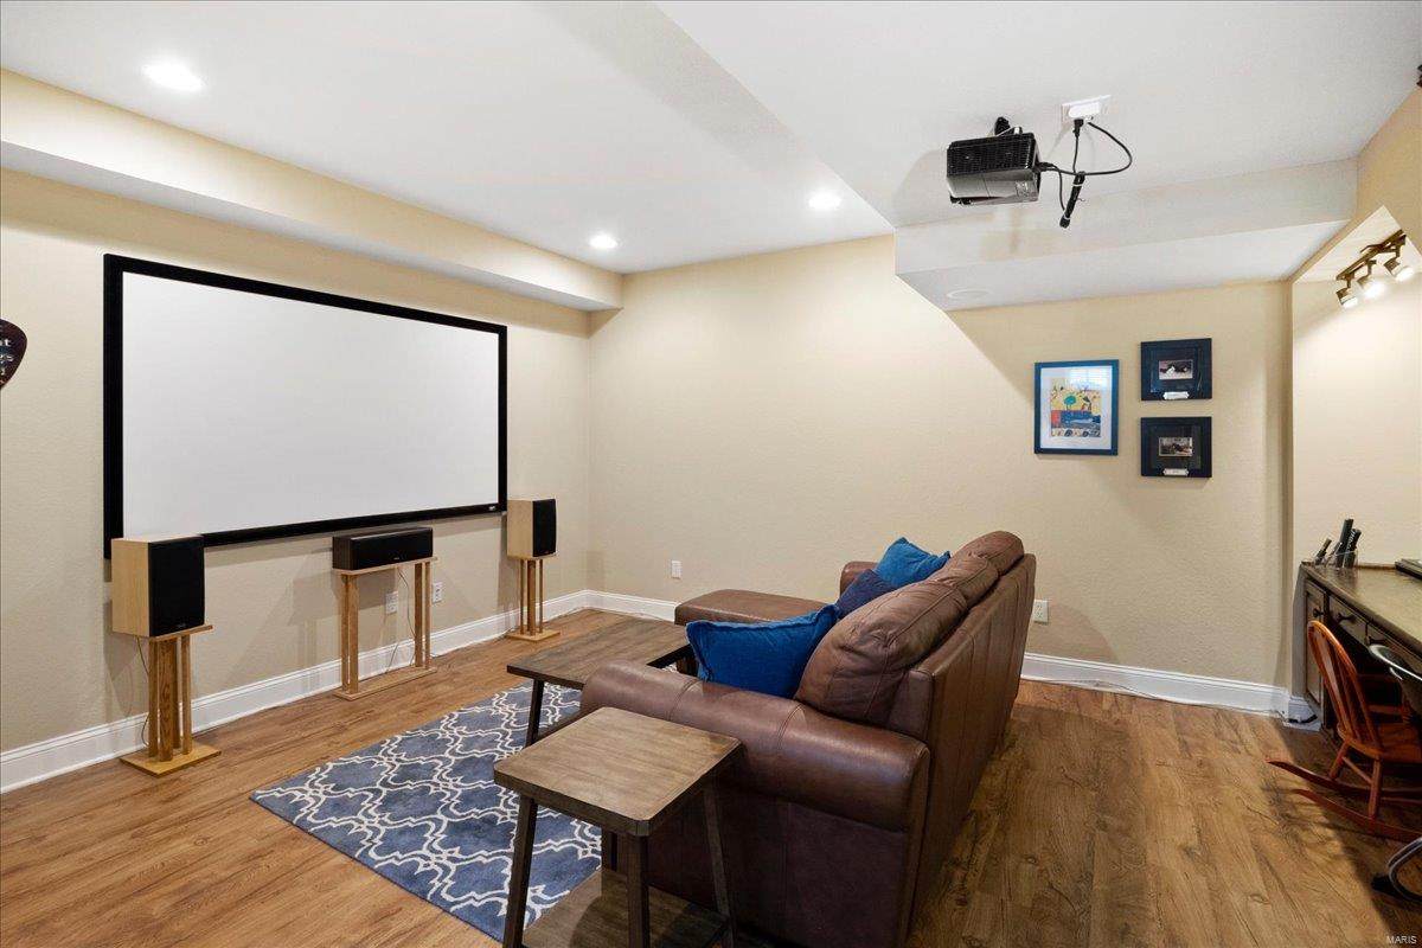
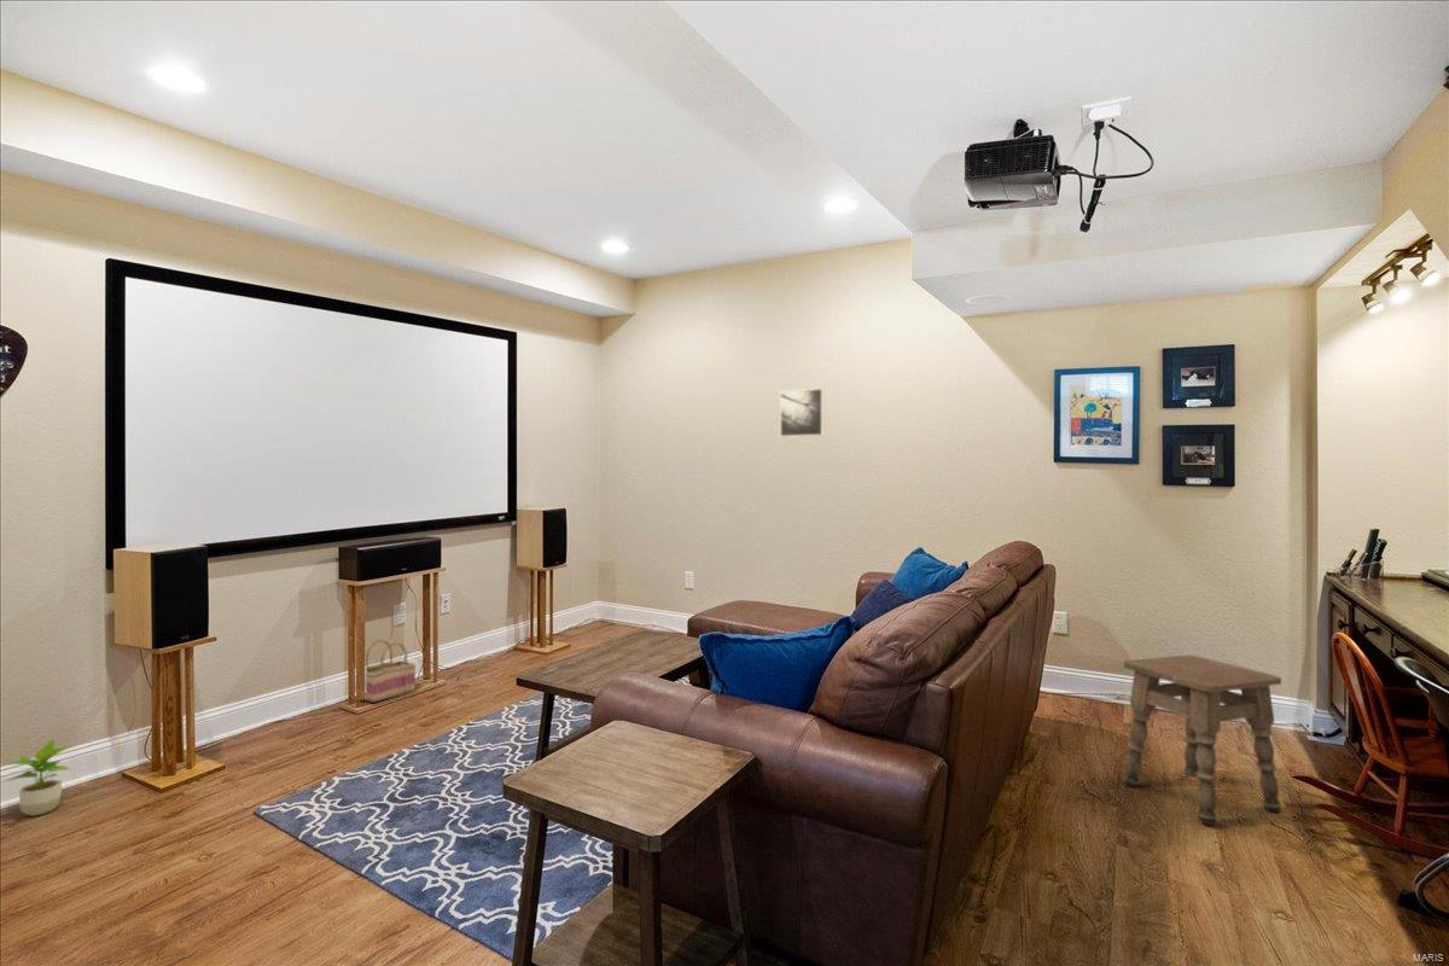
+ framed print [779,388,826,438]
+ side table [1122,654,1282,826]
+ potted plant [1,738,75,817]
+ basket [362,639,418,704]
